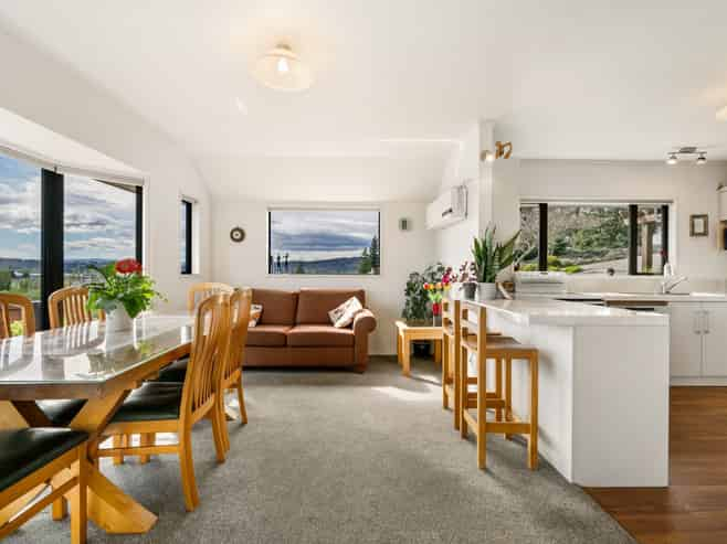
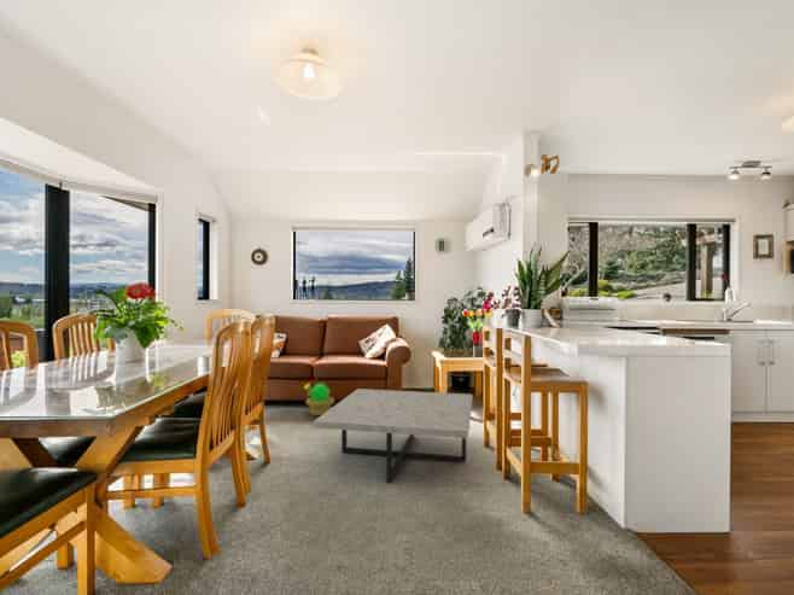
+ coffee table [313,387,474,484]
+ decorative plant [303,381,335,416]
